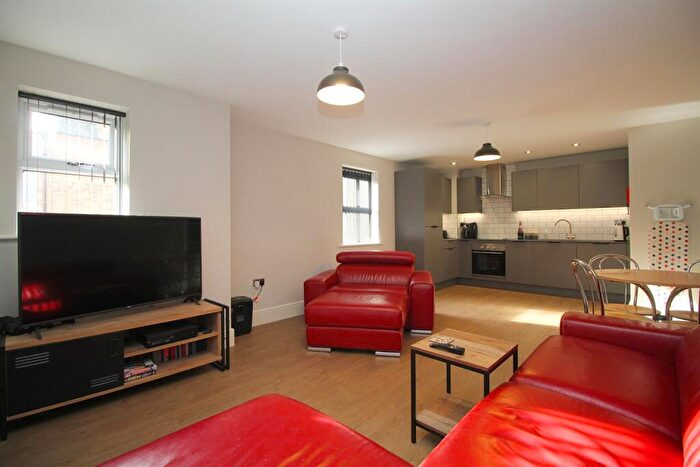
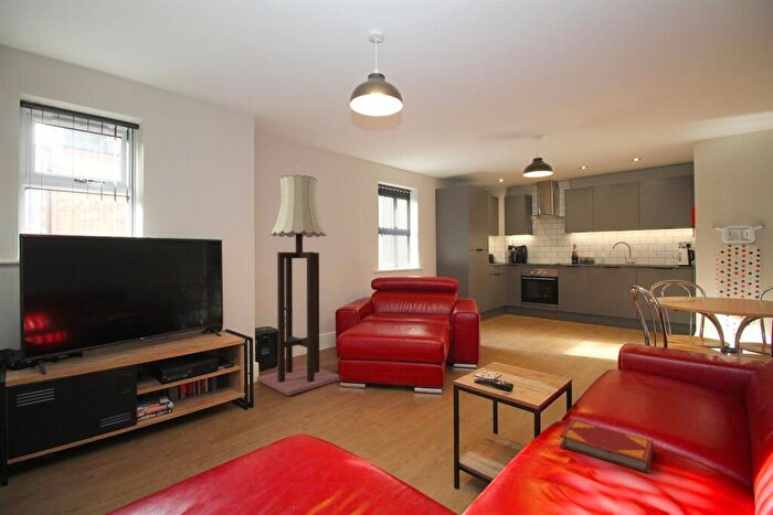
+ hardback book [559,418,654,474]
+ floor lamp [256,174,341,397]
